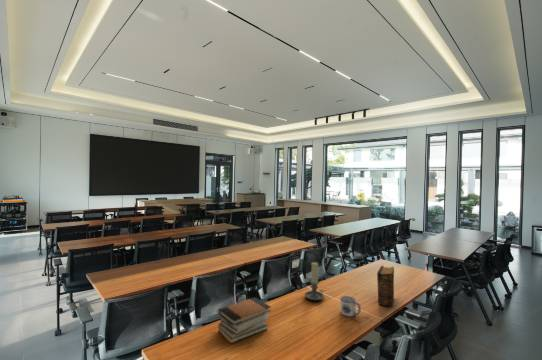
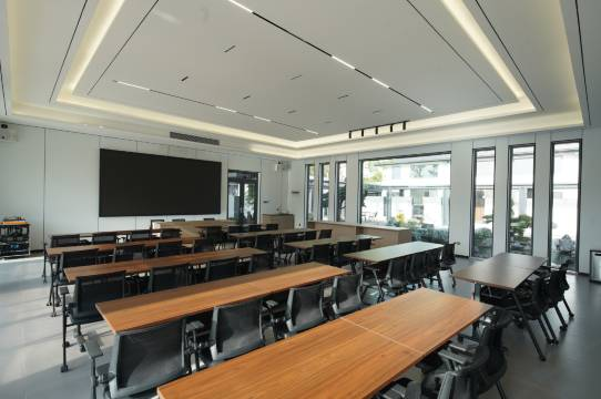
- book [376,265,395,308]
- candle holder [304,261,325,301]
- book stack [217,296,272,344]
- mug [340,295,362,318]
